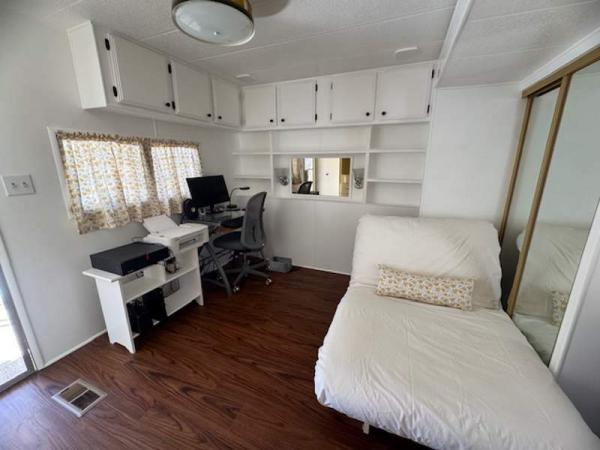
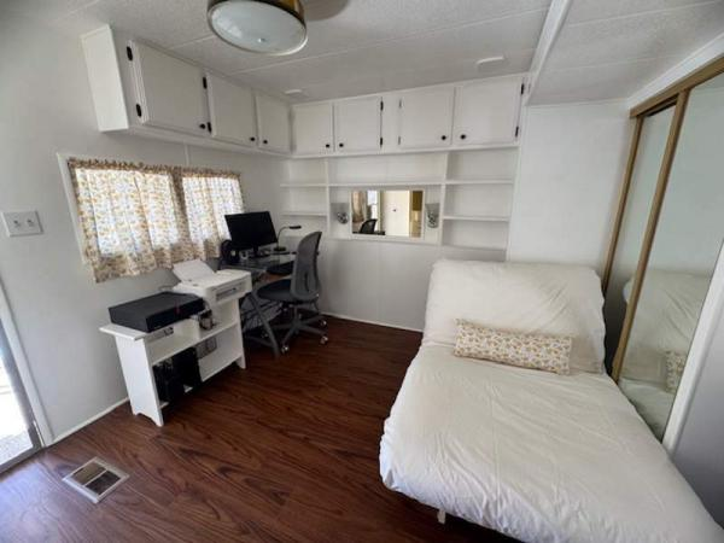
- storage bin [267,255,293,274]
